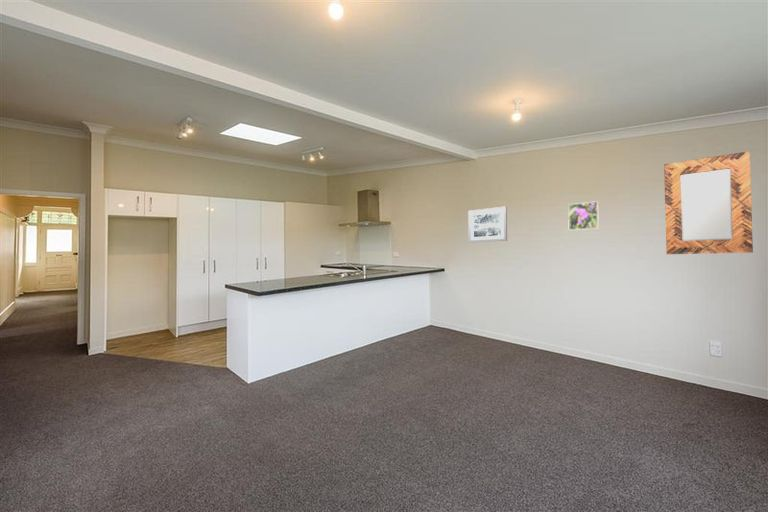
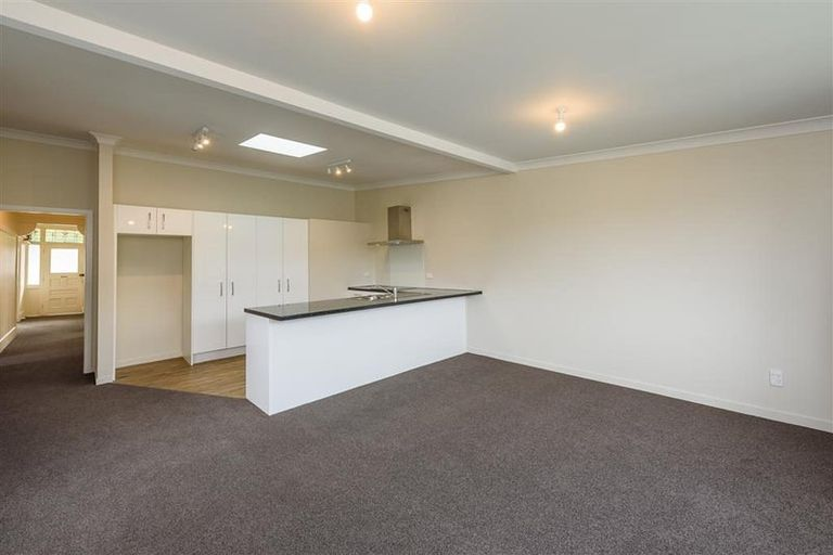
- home mirror [663,150,754,255]
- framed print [567,200,600,231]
- wall art [467,206,508,244]
